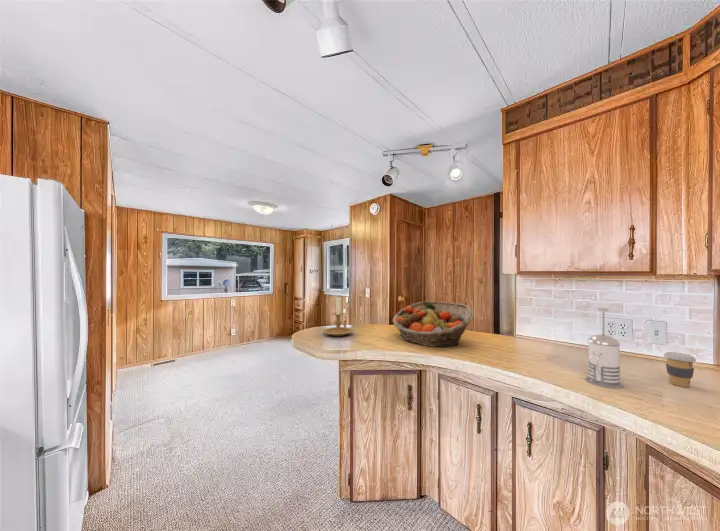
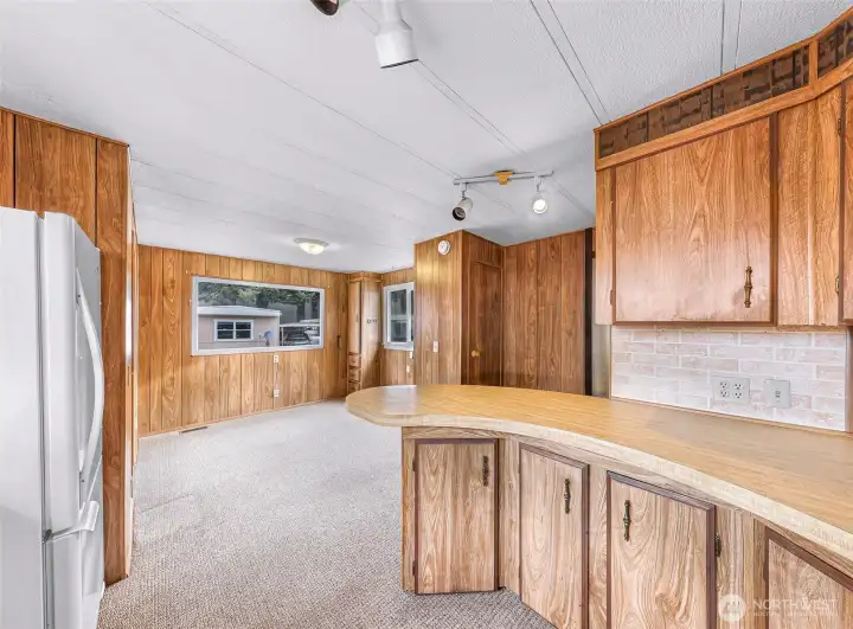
- fruit basket [391,300,475,348]
- french press [584,307,625,390]
- candle holder [322,295,355,337]
- coffee cup [663,351,697,388]
